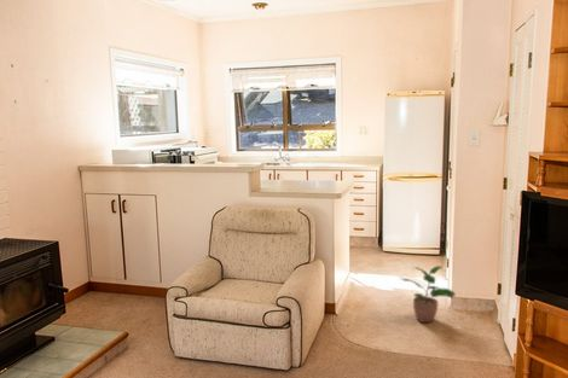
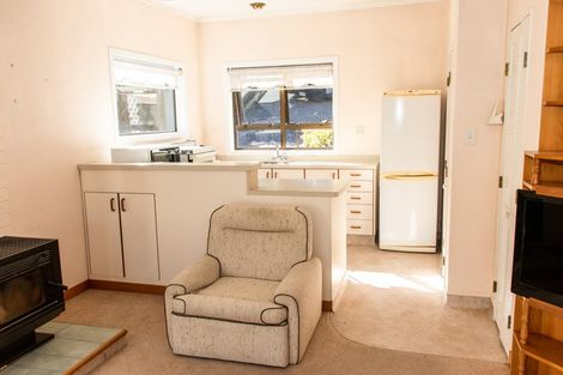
- potted plant [400,264,457,324]
